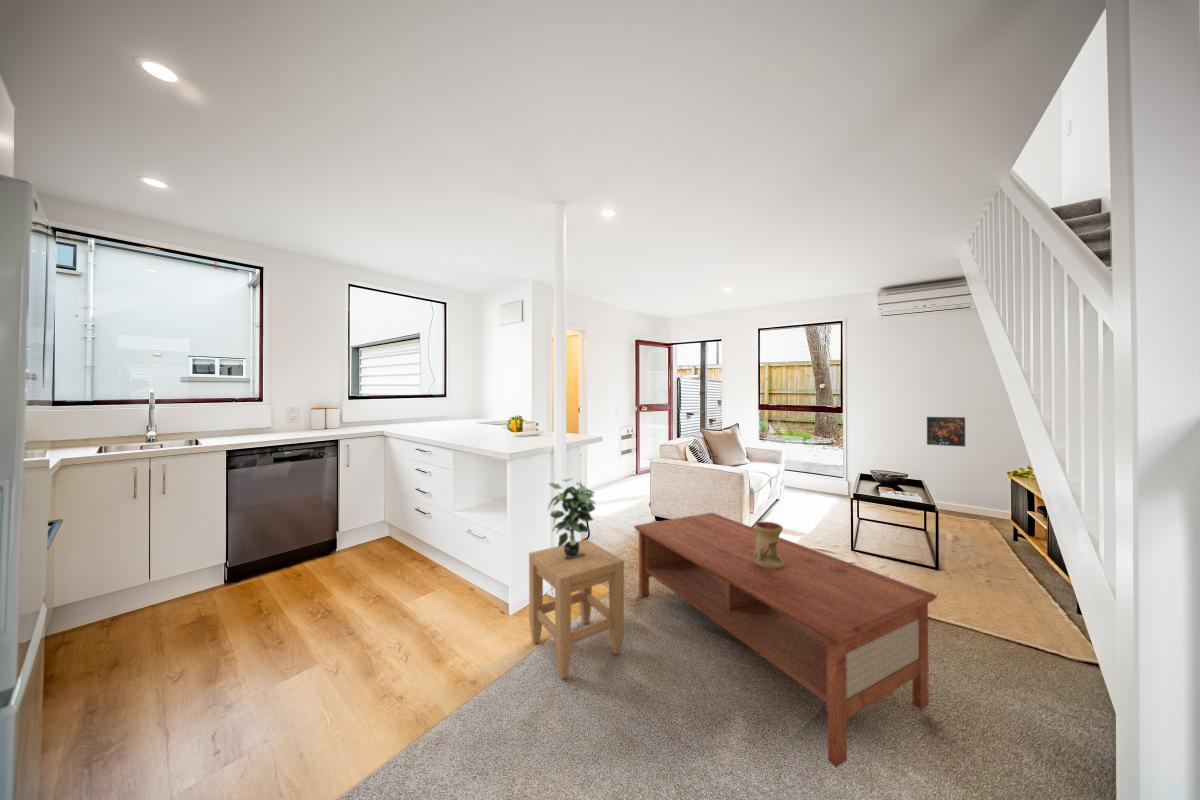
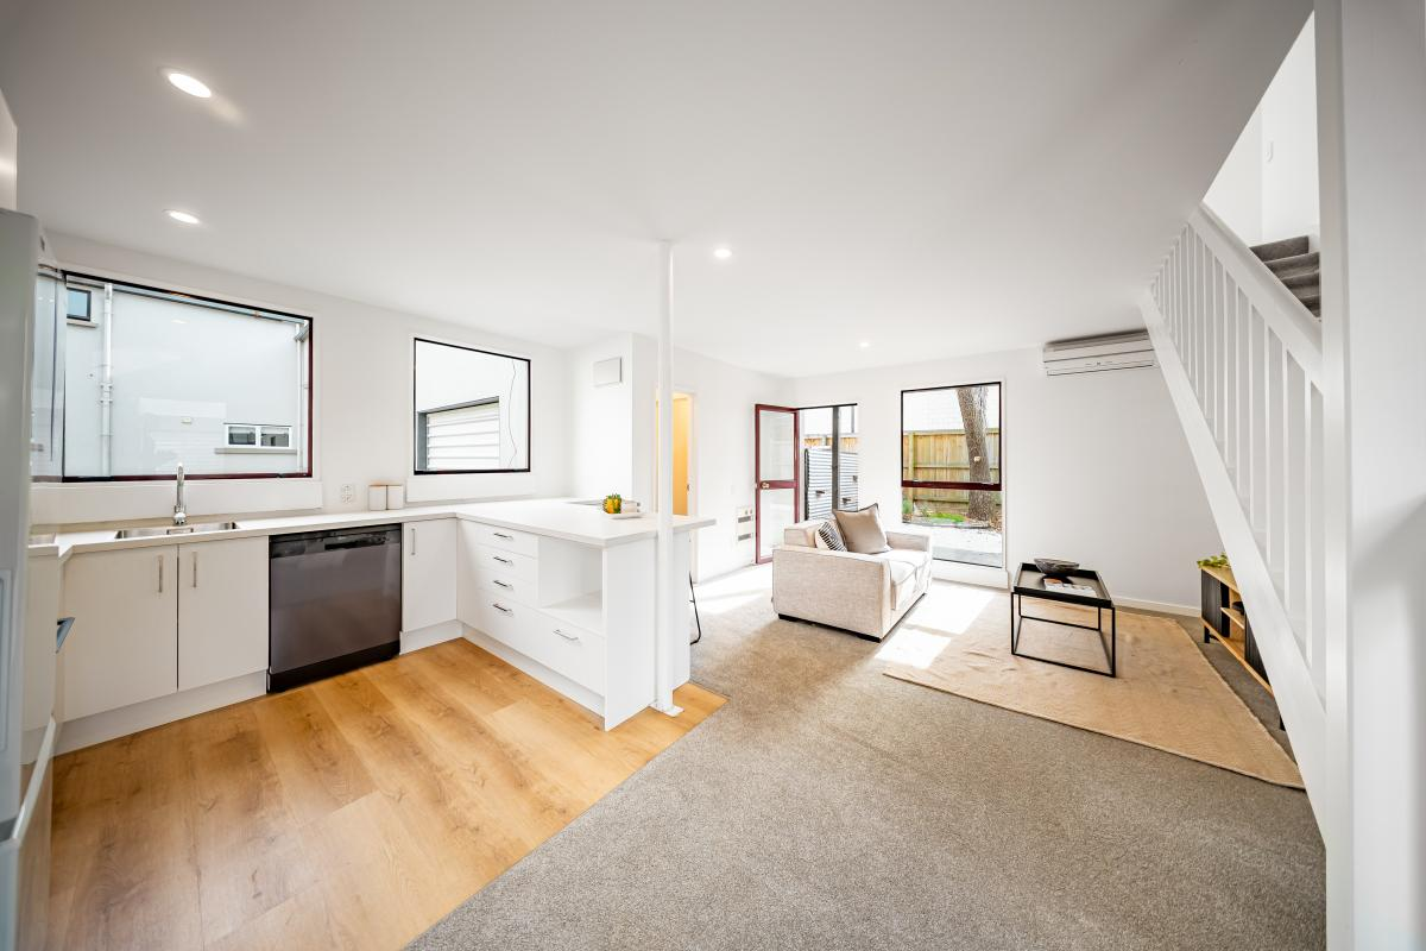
- stool [528,538,625,680]
- oil burner [754,521,784,569]
- coffee table [633,512,939,769]
- potted plant [547,477,597,557]
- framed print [926,416,966,448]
